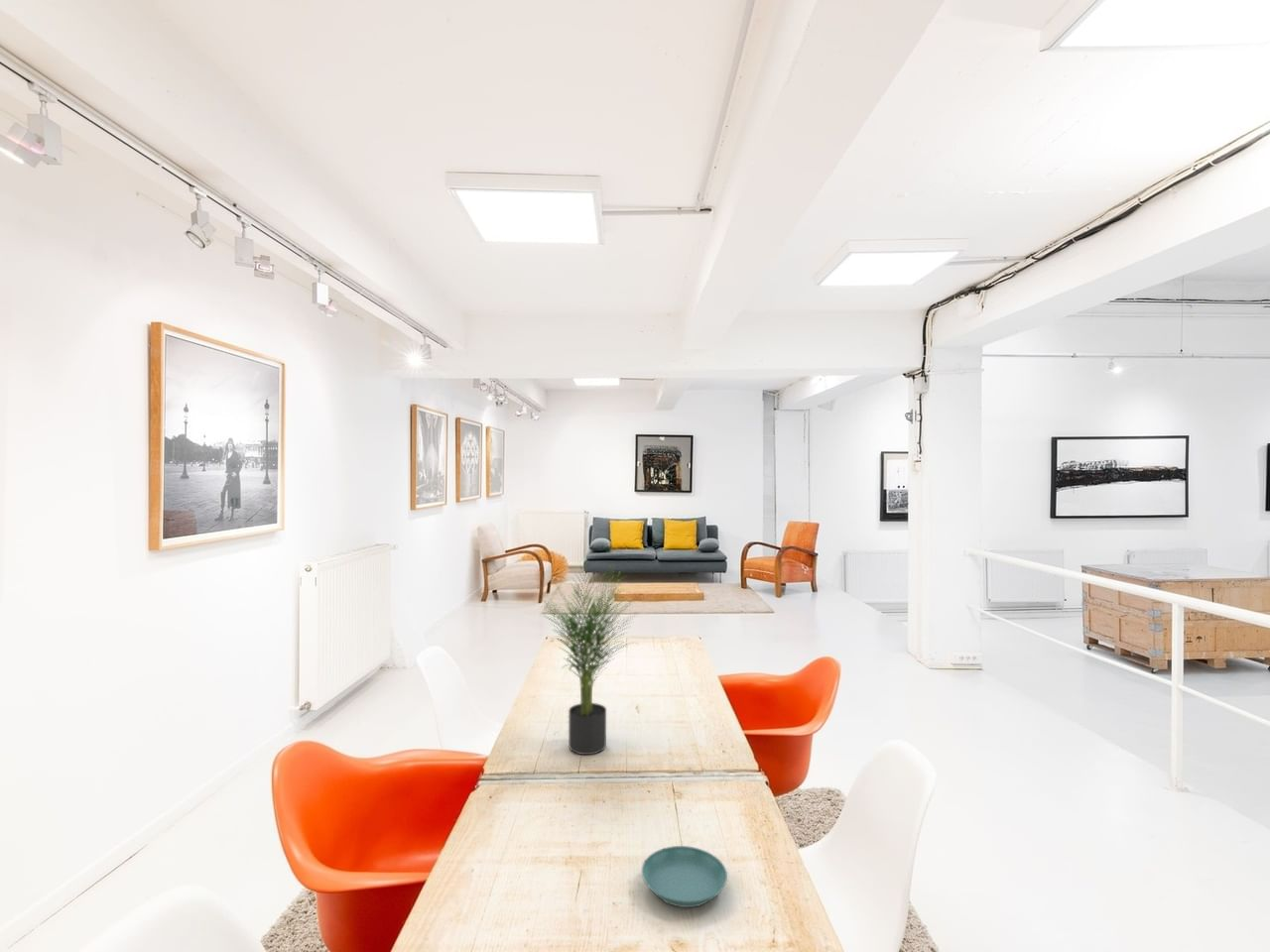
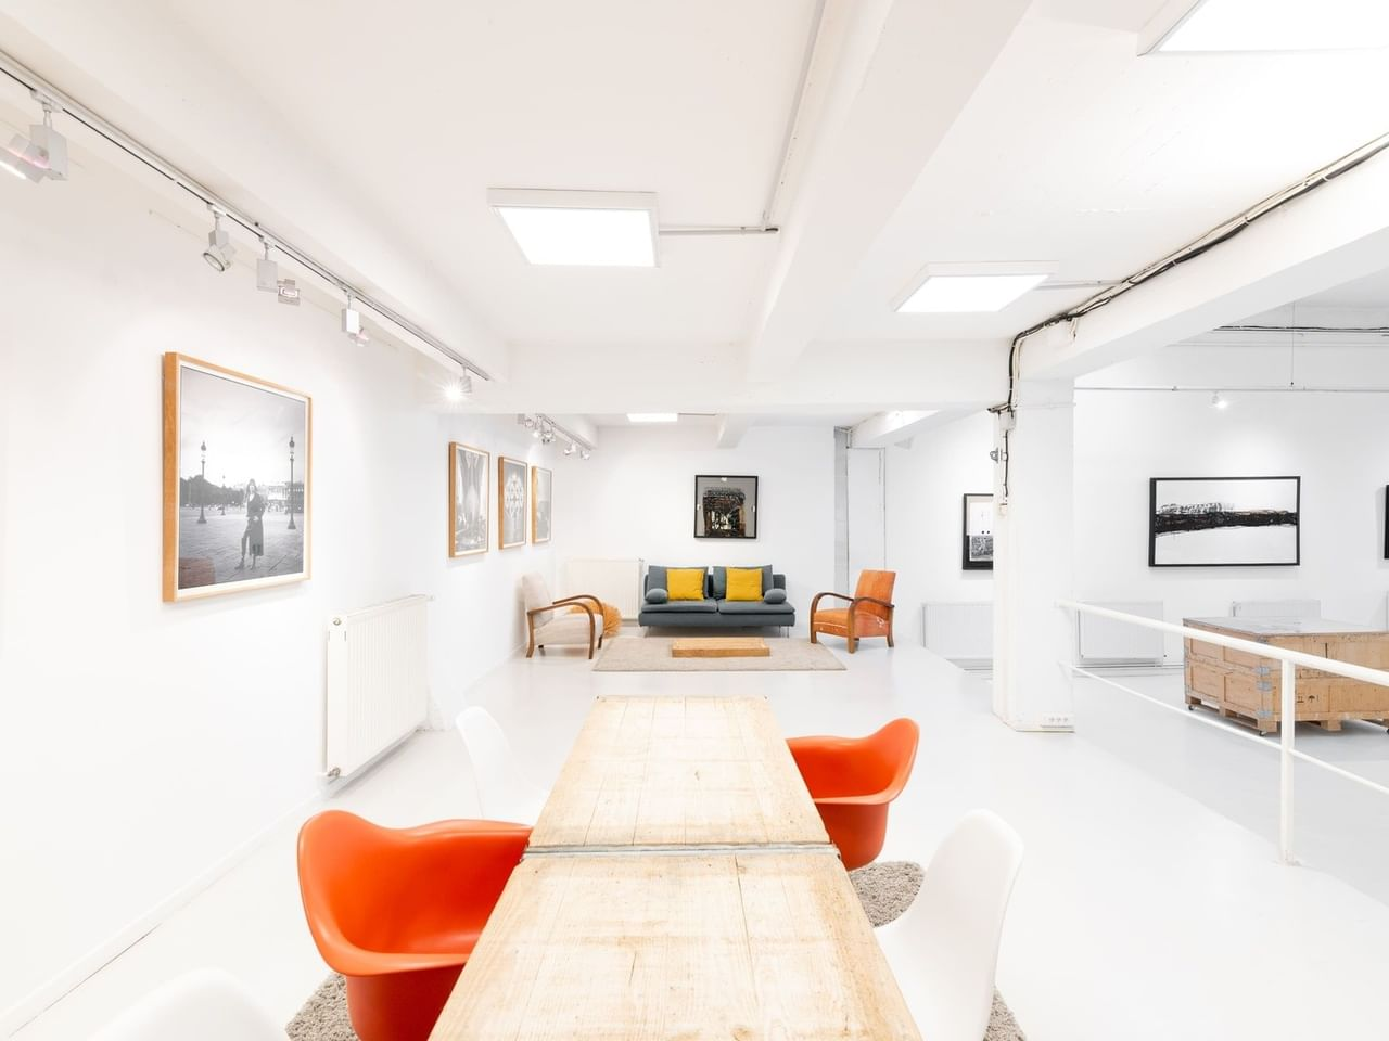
- saucer [641,845,728,908]
- potted plant [539,564,639,756]
